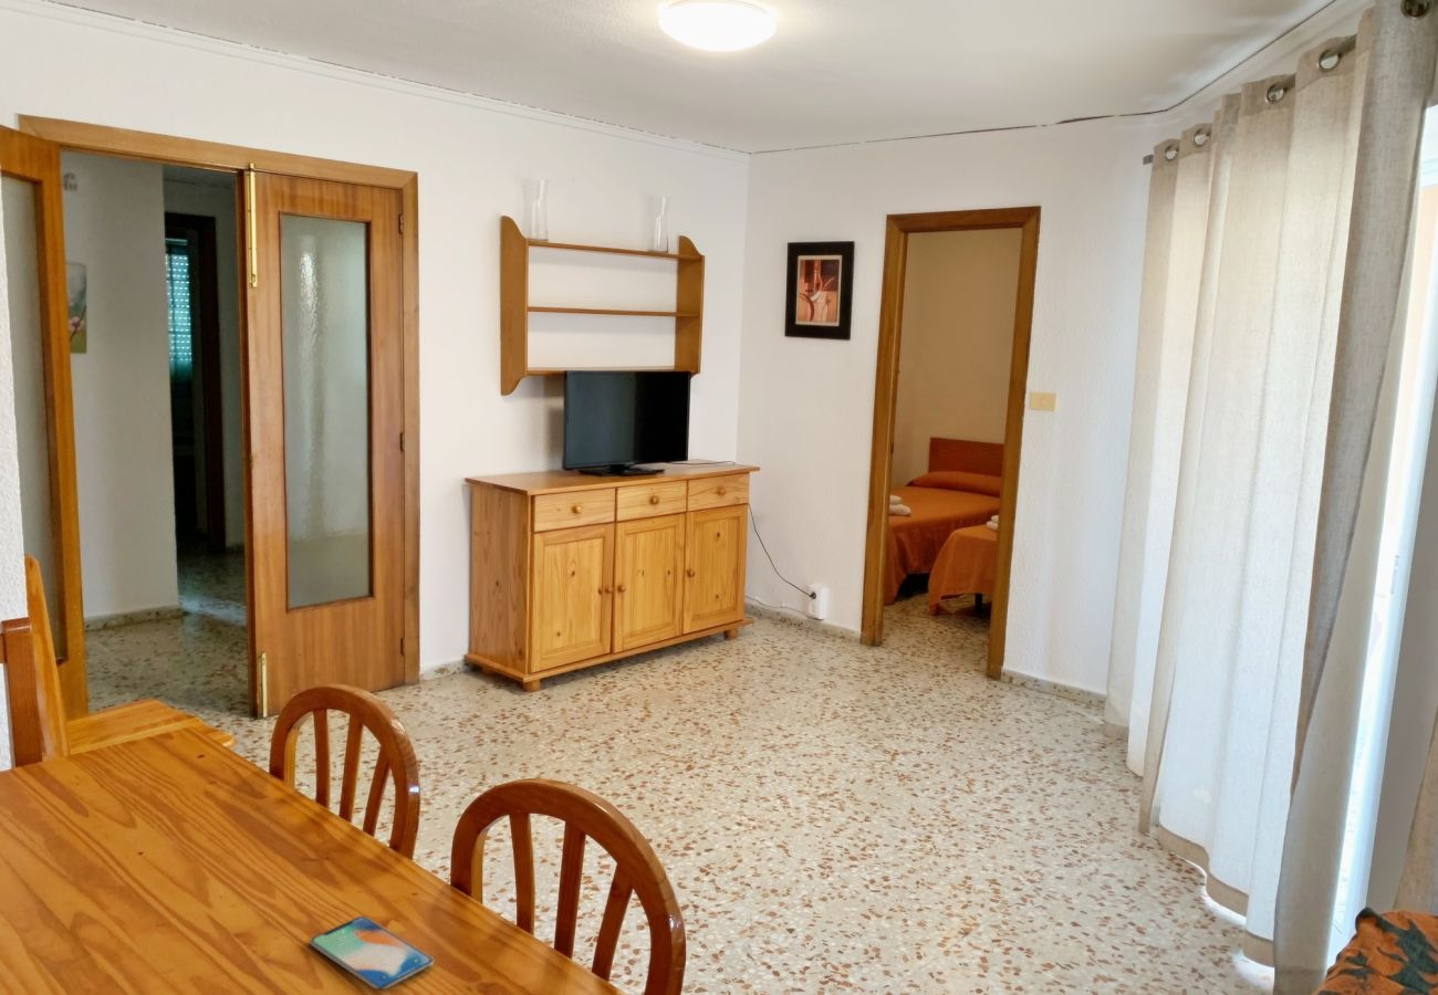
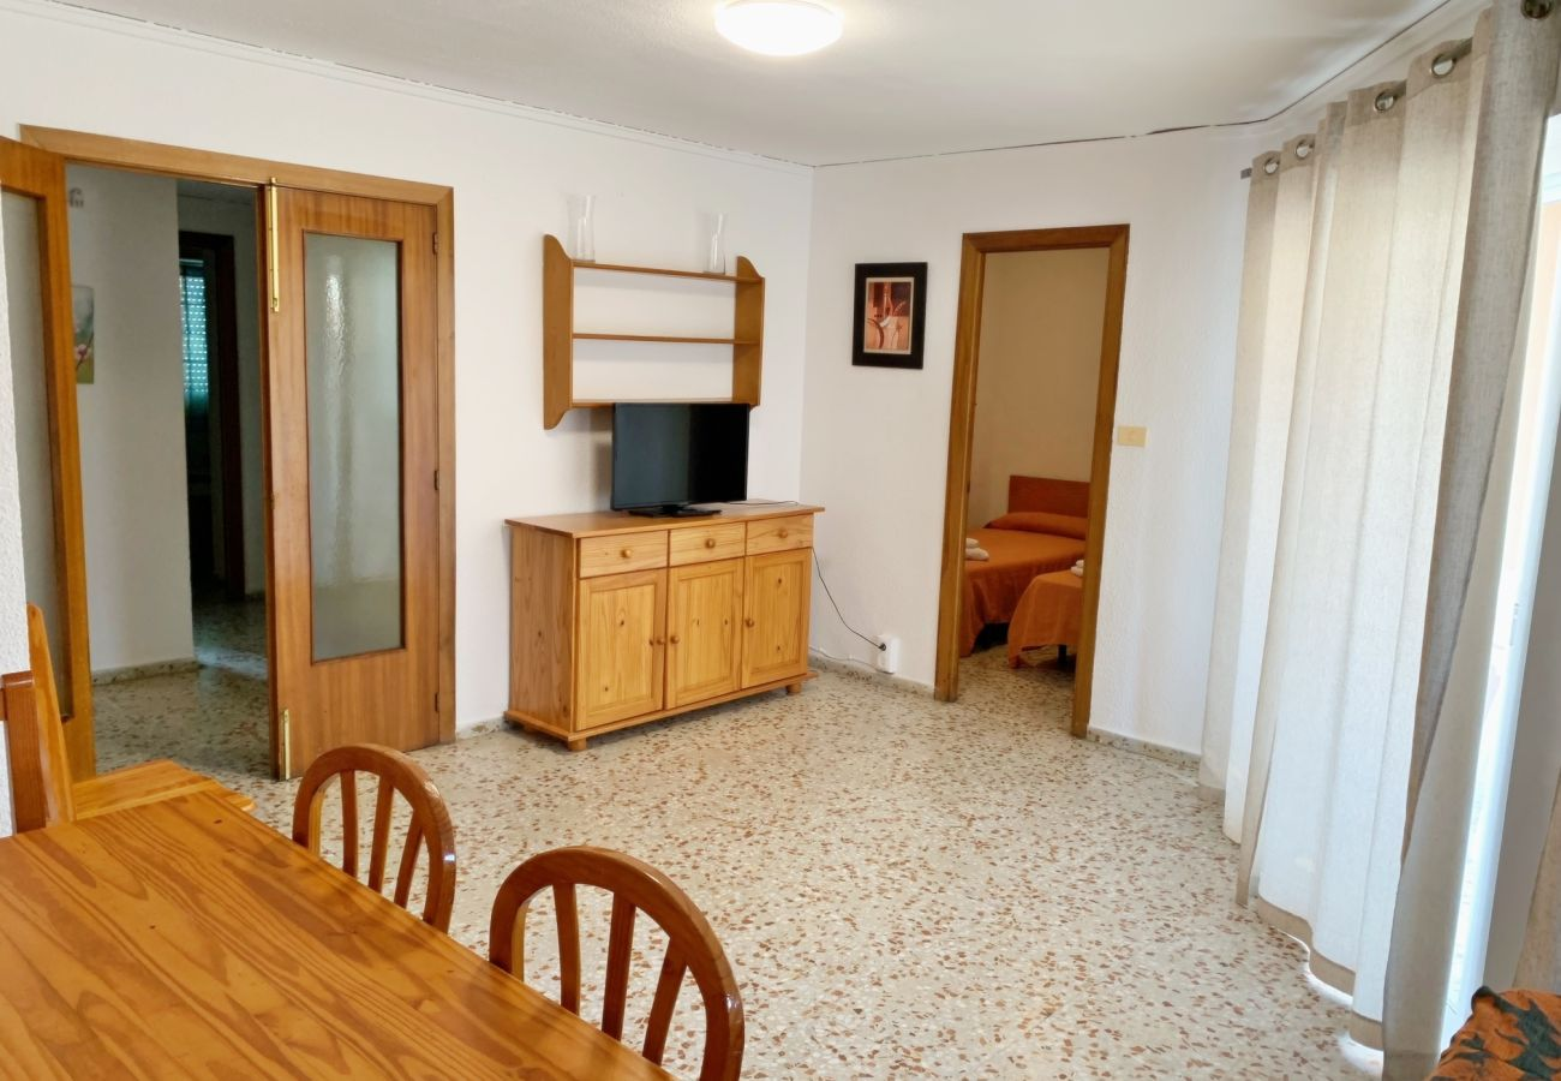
- smartphone [309,915,435,992]
